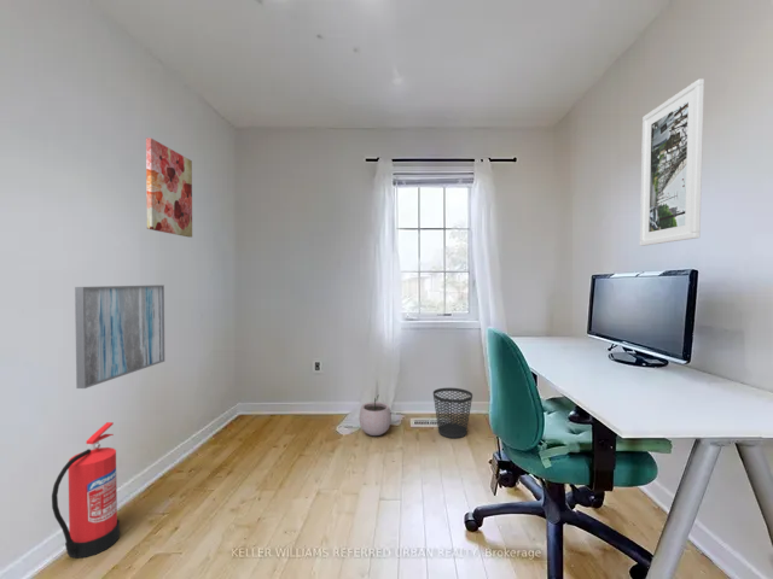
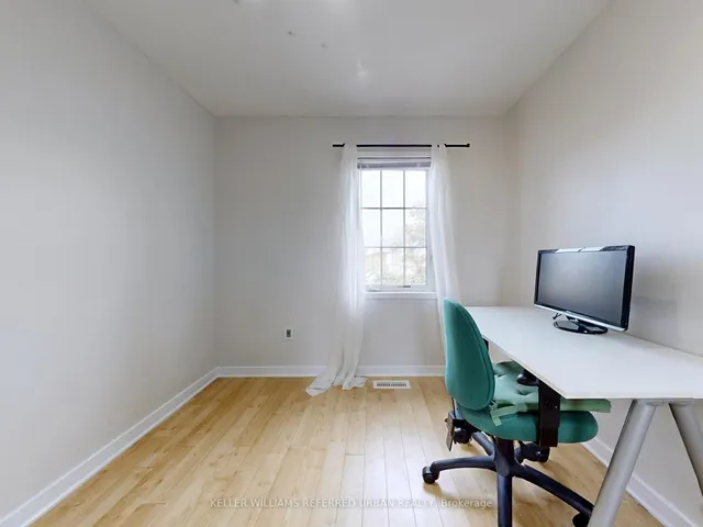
- fire extinguisher [51,421,121,560]
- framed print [639,78,705,247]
- wall art [74,283,165,390]
- wastebasket [432,387,473,439]
- plant pot [359,394,393,437]
- wall art [145,136,193,239]
